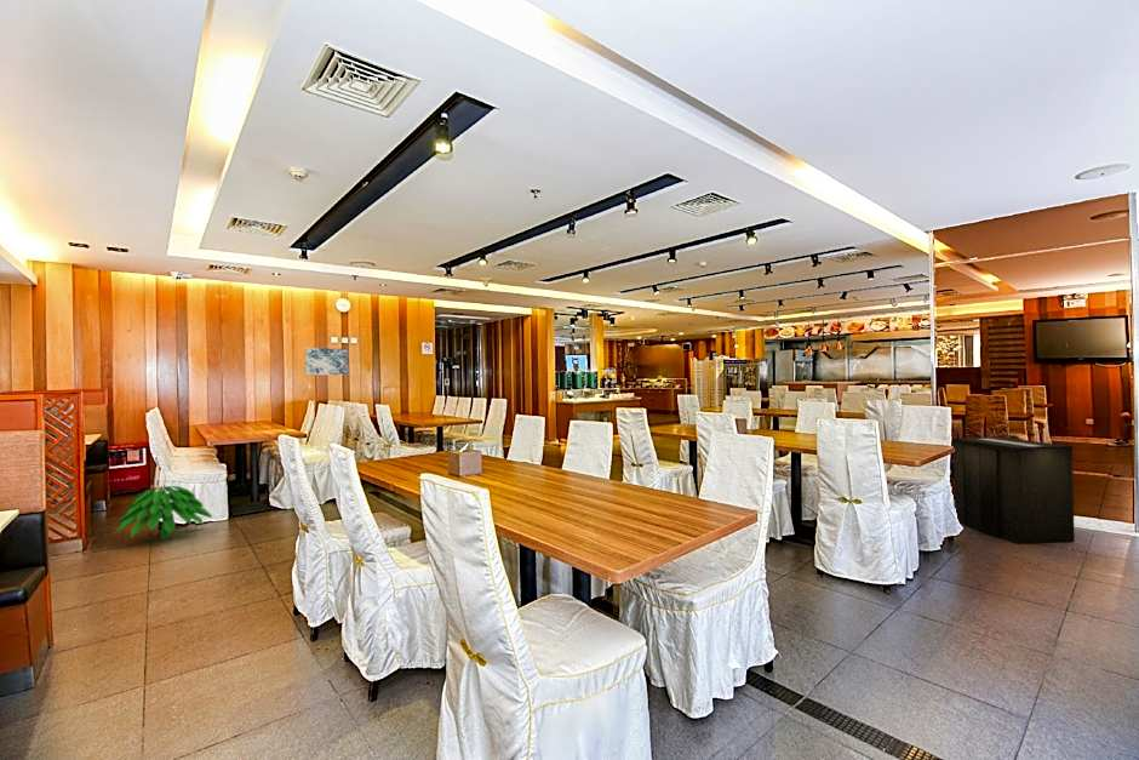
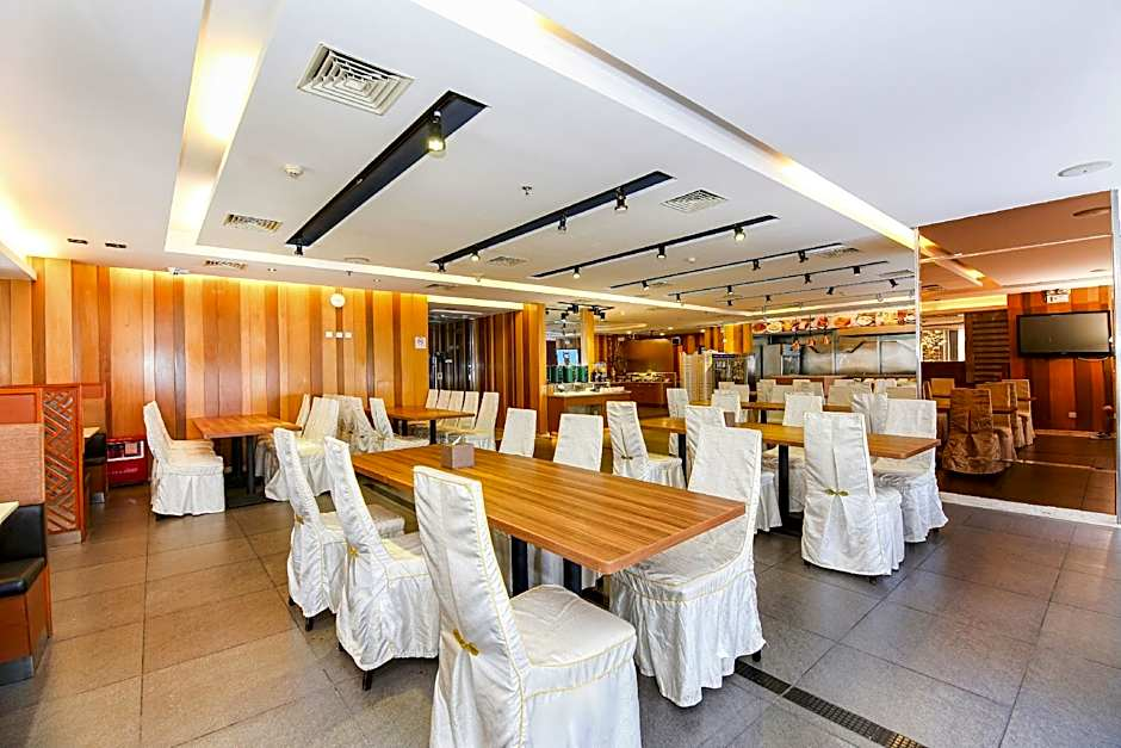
- wall art [304,347,350,376]
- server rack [952,436,1076,544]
- indoor plant [111,480,213,541]
